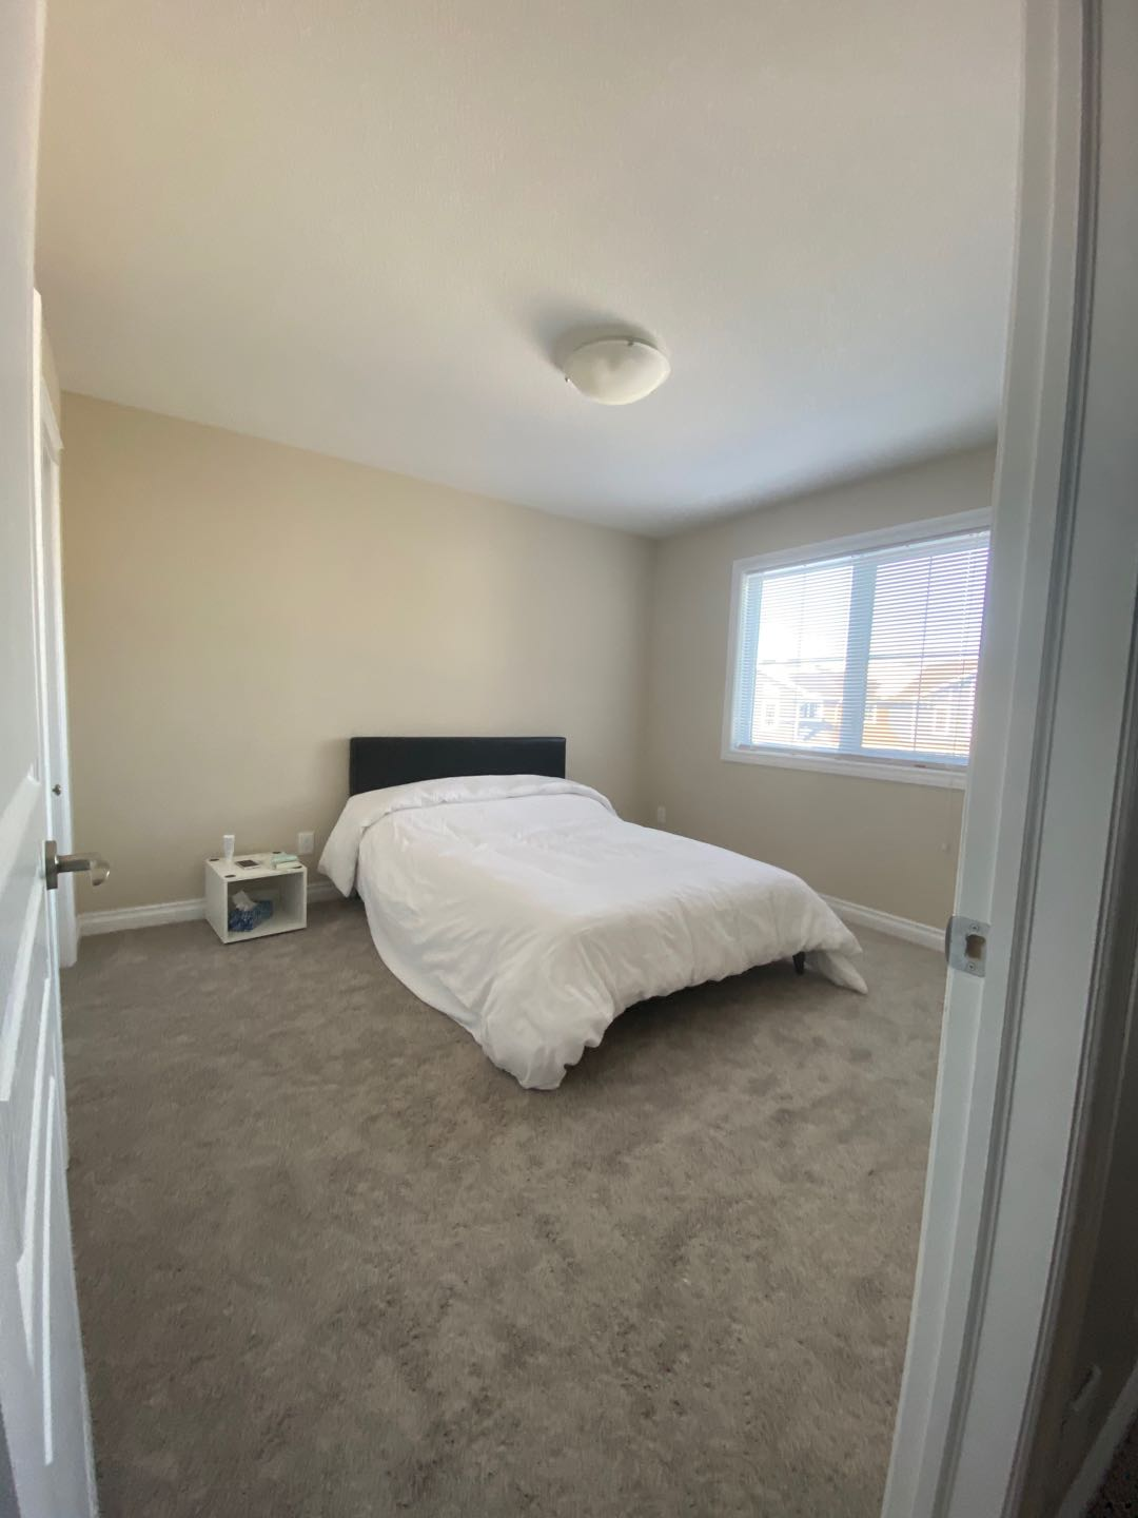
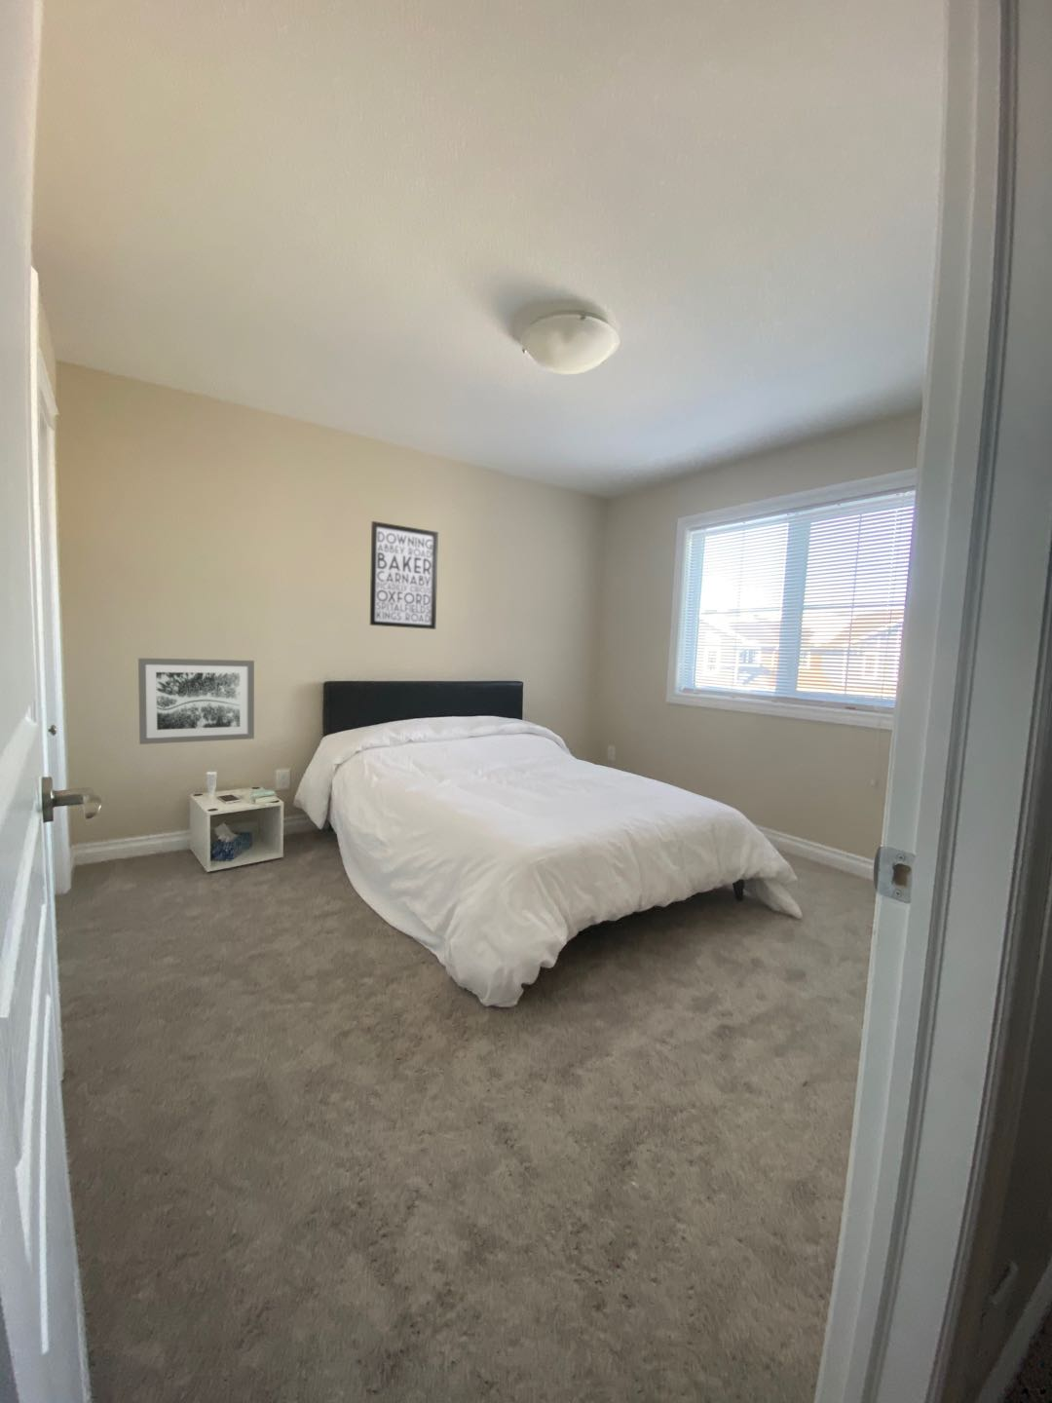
+ wall art [369,520,440,631]
+ wall art [137,656,255,746]
